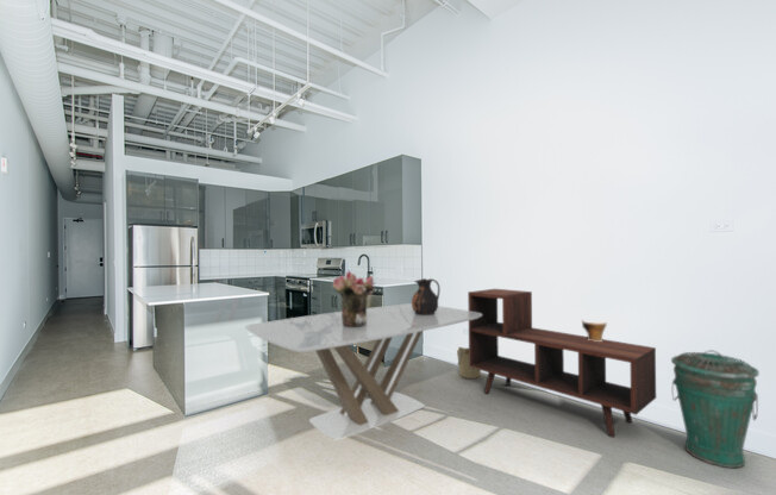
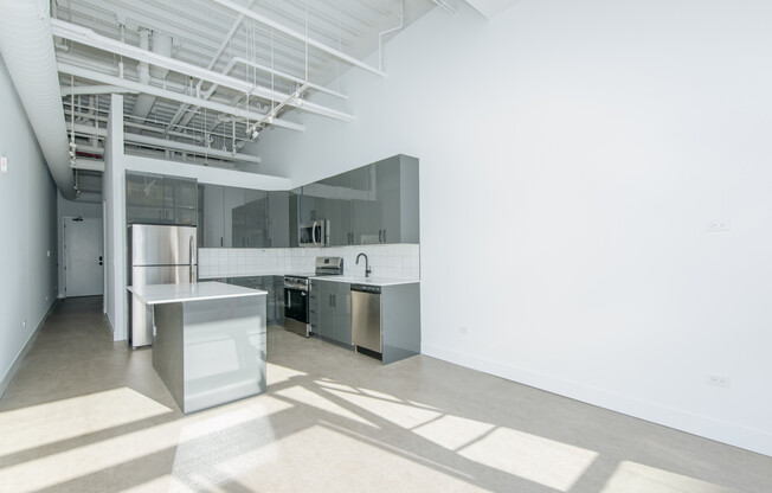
- ceramic vessel [581,319,608,342]
- shelving unit [467,288,657,439]
- bouquet [332,270,376,326]
- dining table [244,302,482,441]
- ceramic jug [411,277,442,315]
- trash can [670,349,761,469]
- bucket [456,346,482,380]
